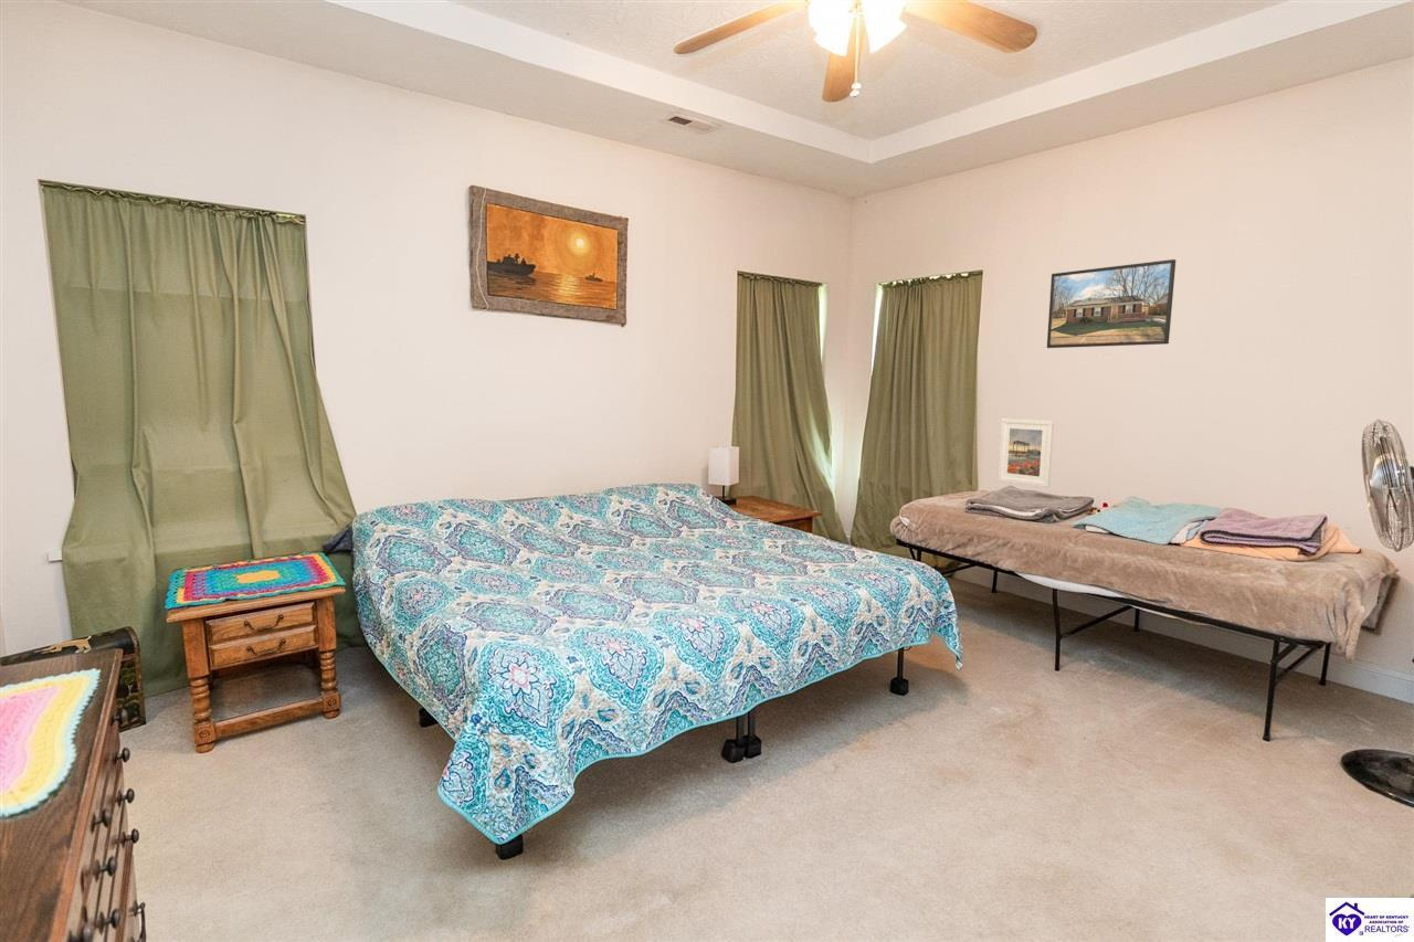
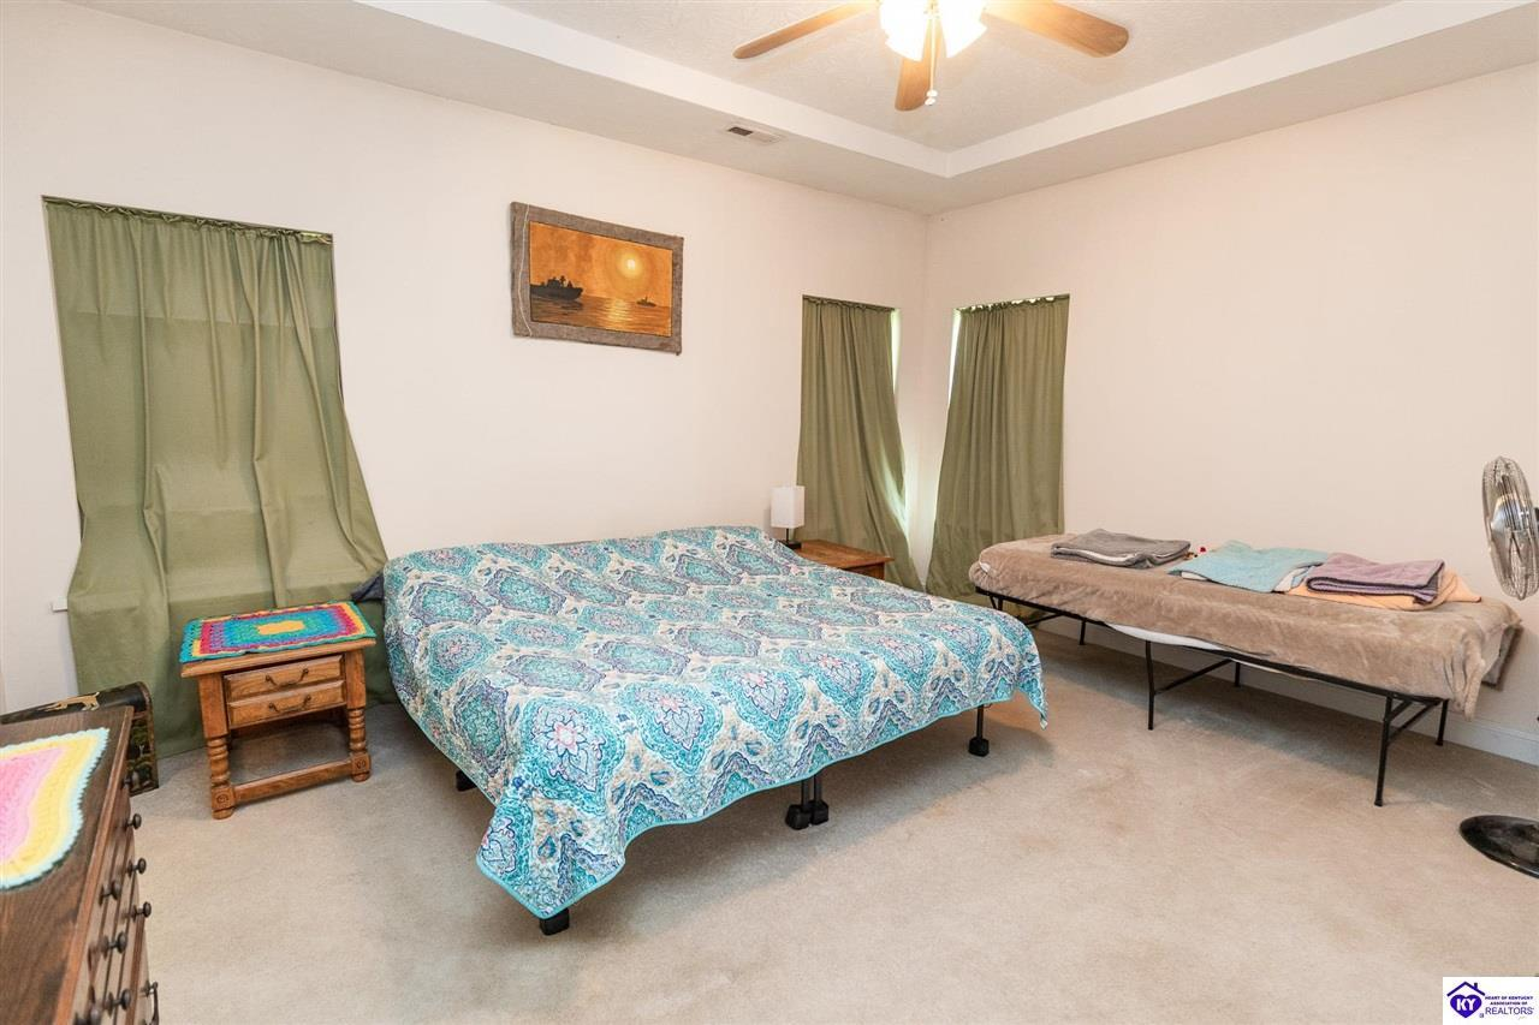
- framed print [996,417,1055,488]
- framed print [1046,258,1176,349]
